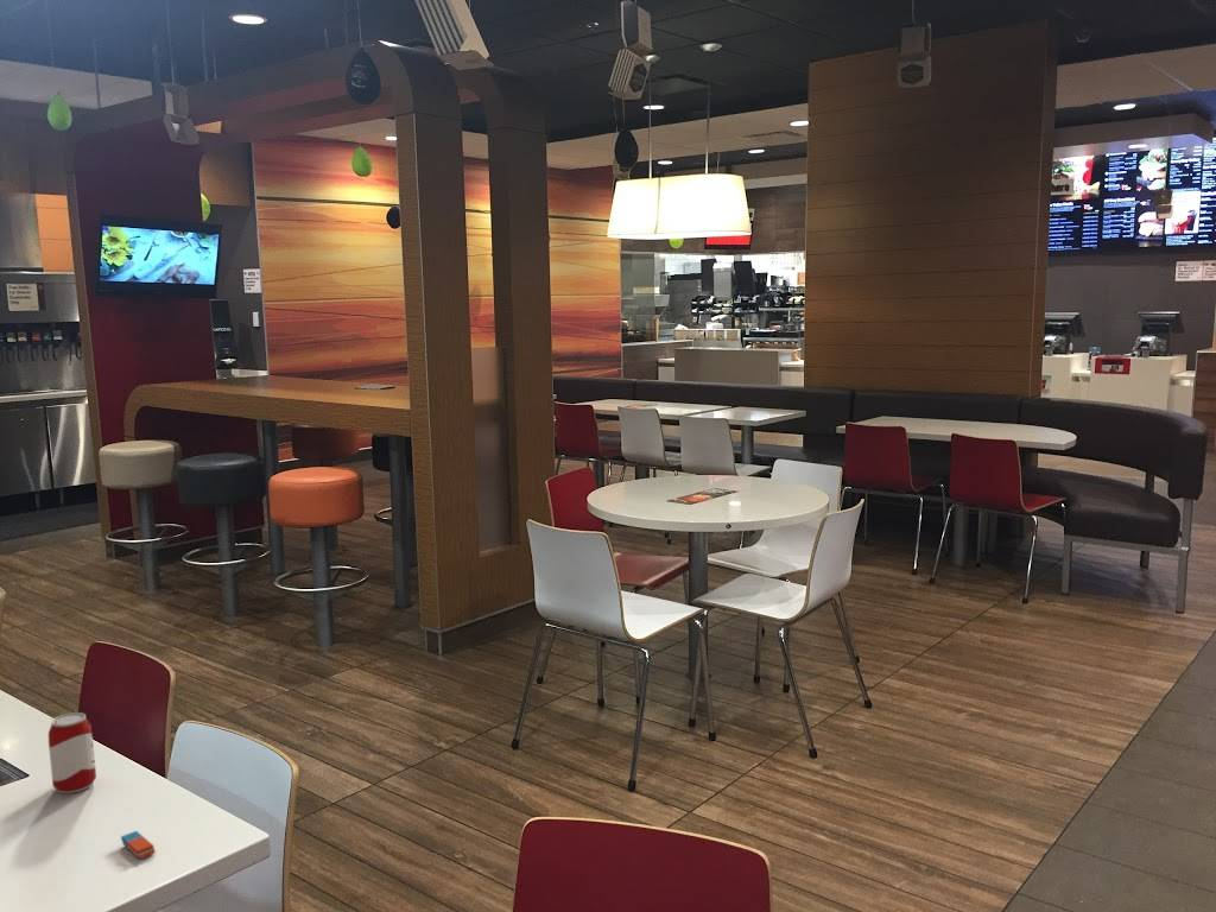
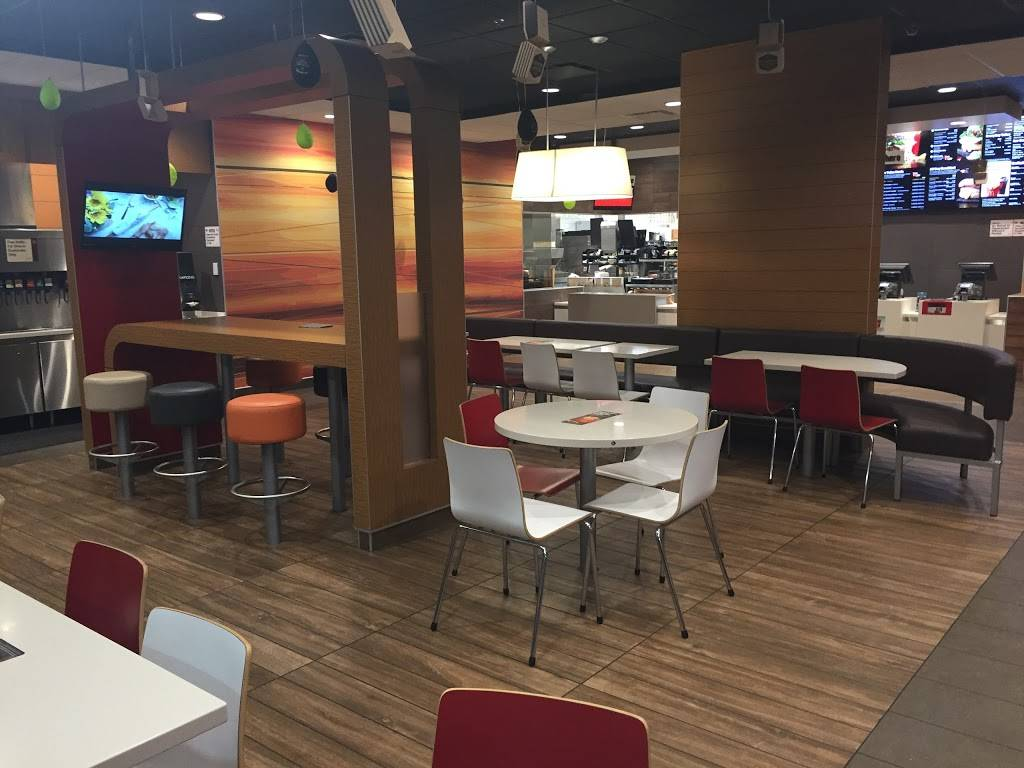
- eraser [120,830,157,860]
- beverage can [48,711,97,794]
